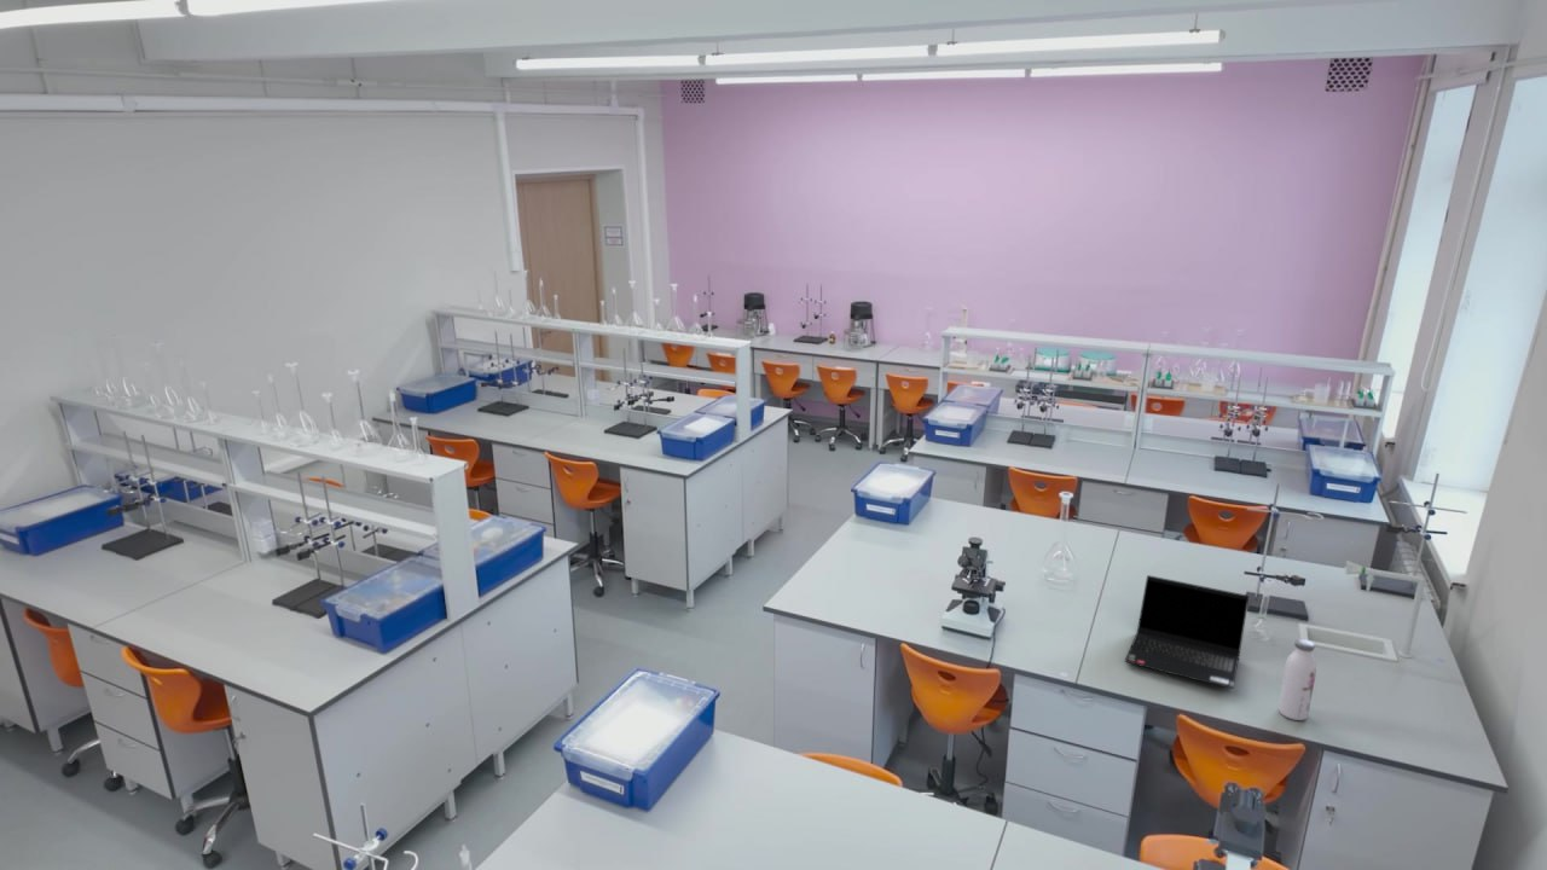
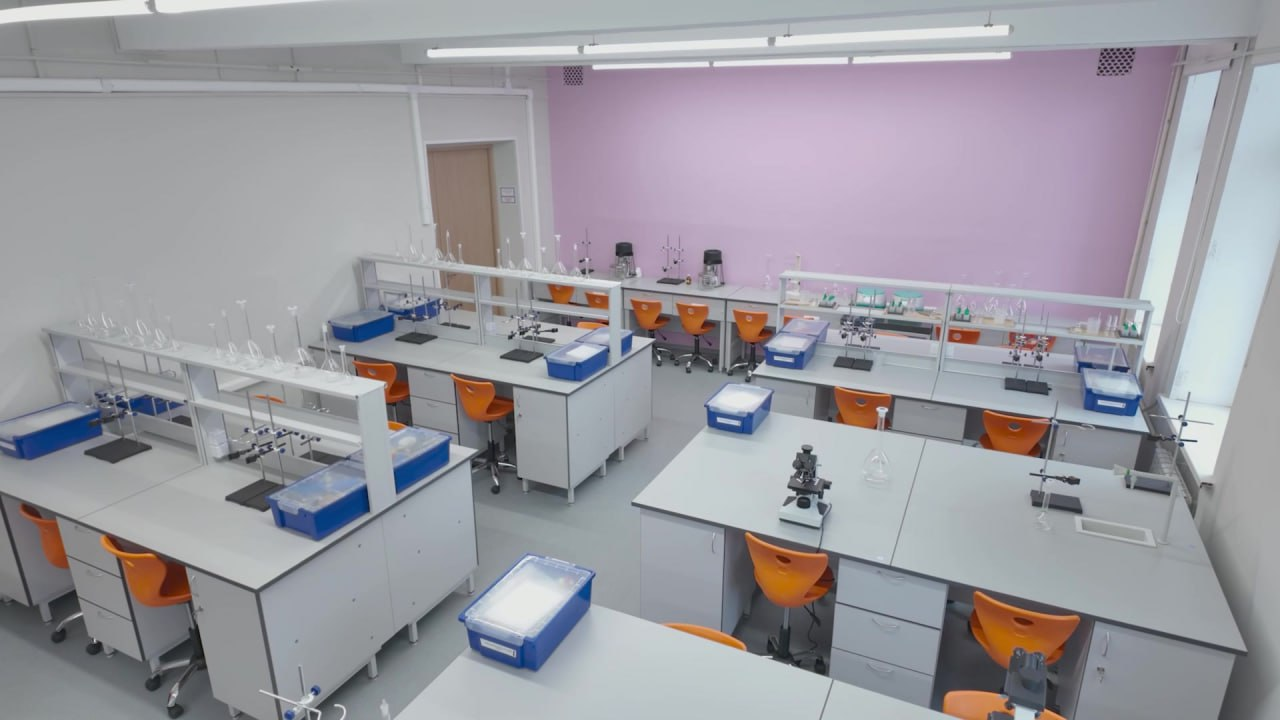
- water bottle [1277,638,1317,721]
- laptop computer [1124,574,1250,690]
